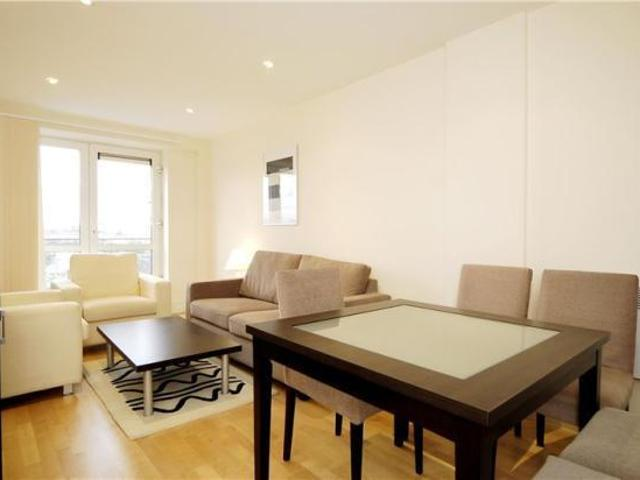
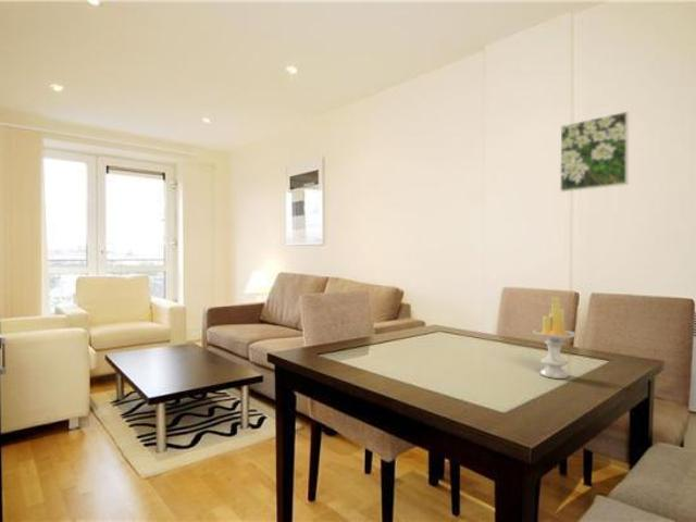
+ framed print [559,110,630,192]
+ candle [531,296,579,380]
